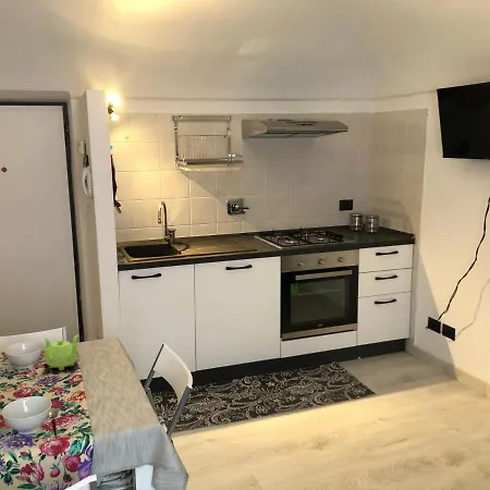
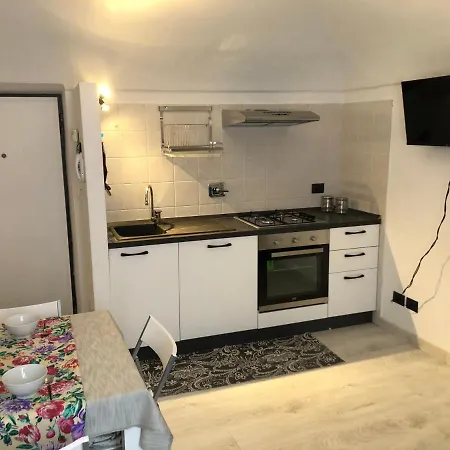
- teapot [40,333,79,371]
